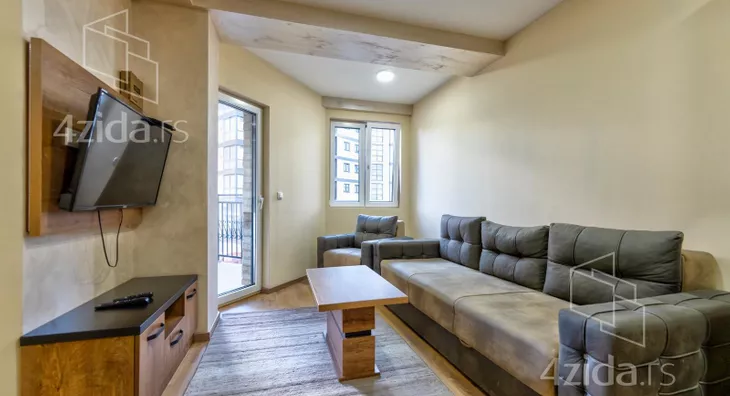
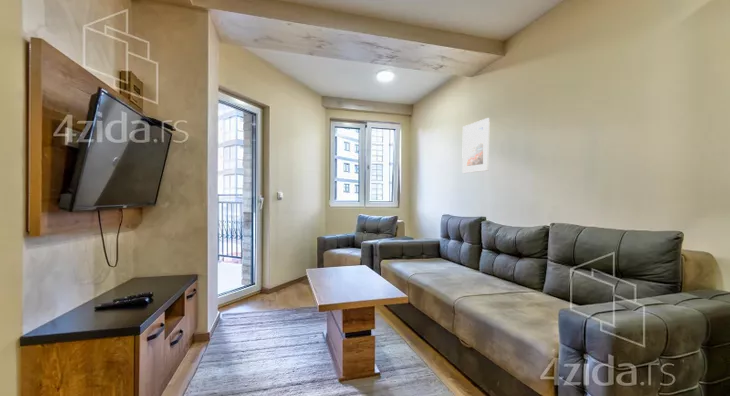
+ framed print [461,117,491,174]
